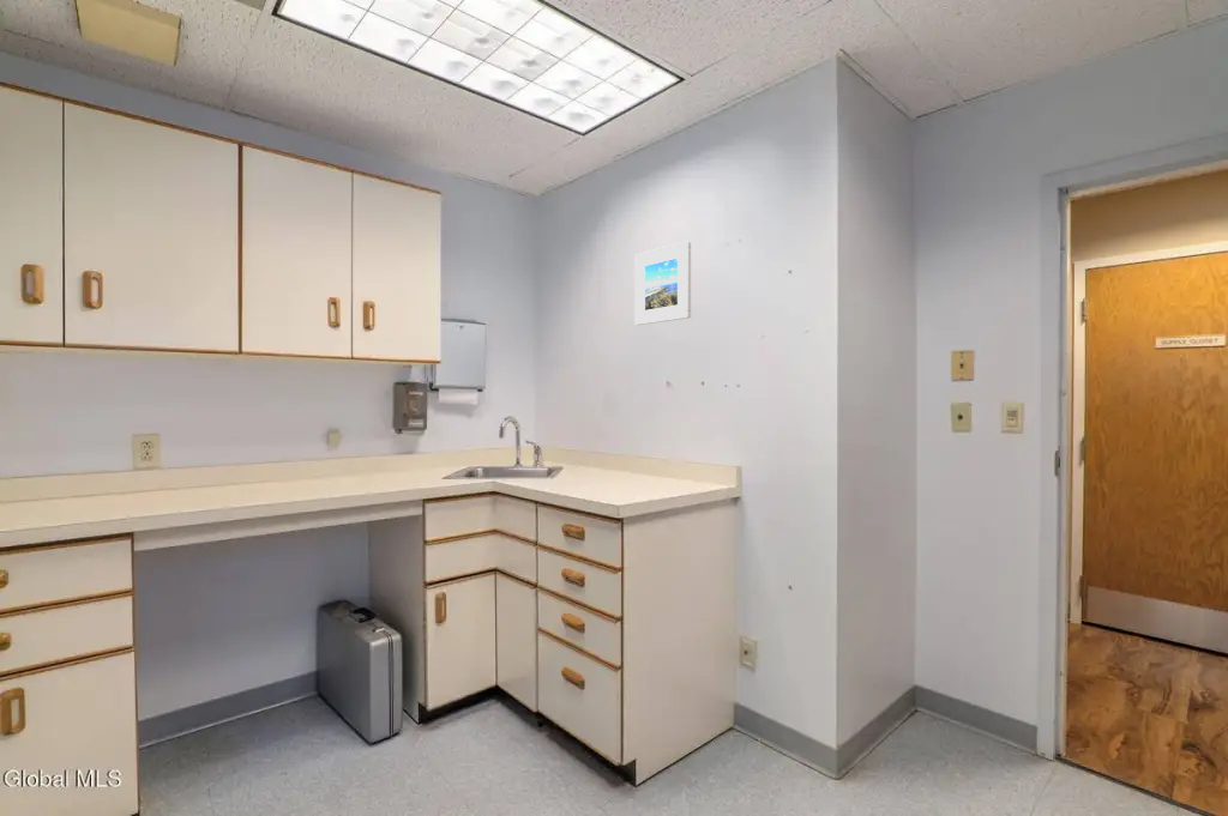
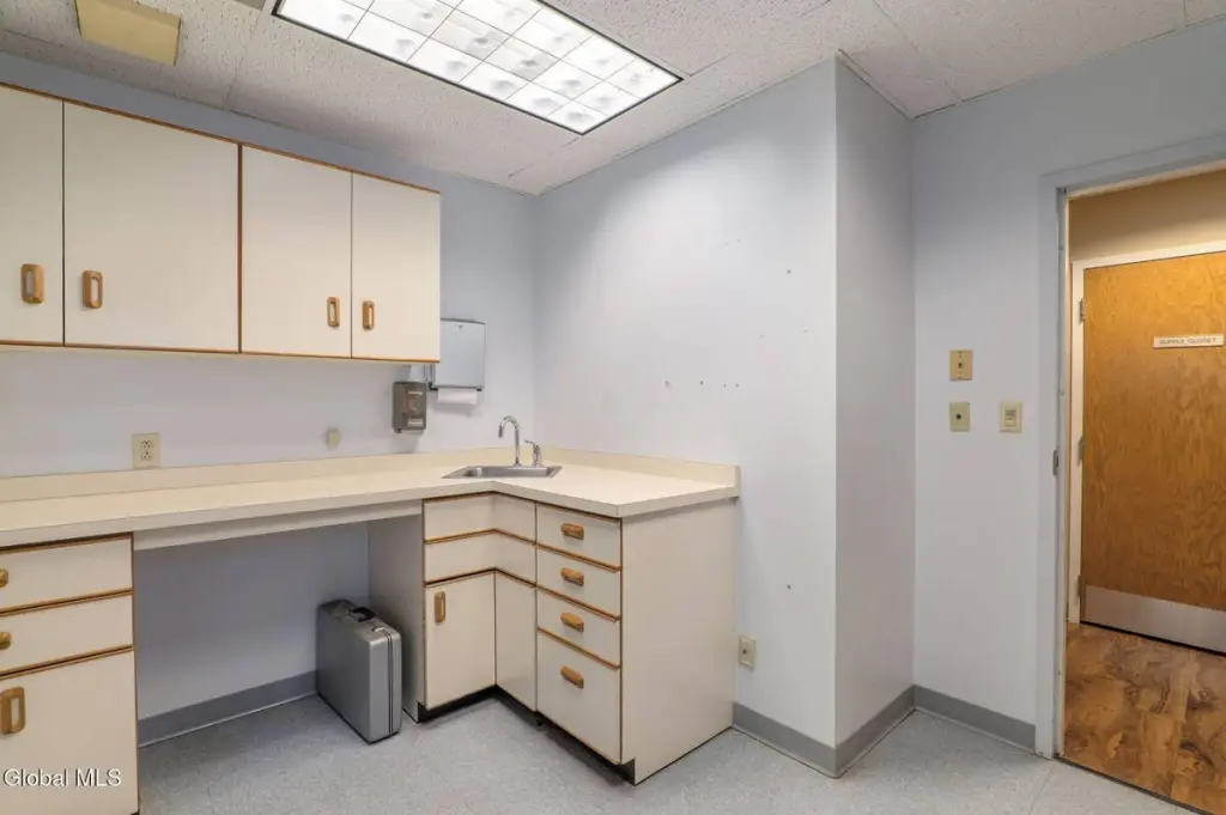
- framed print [633,240,692,326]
